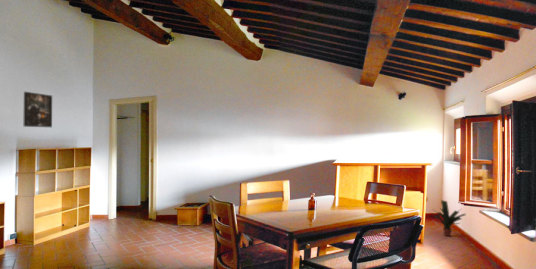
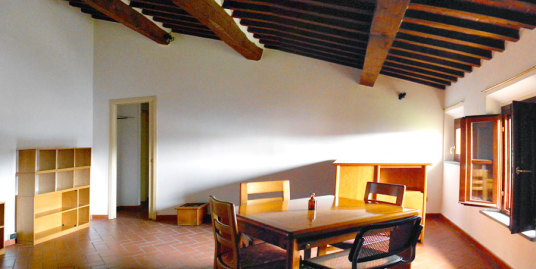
- potted plant [433,199,466,237]
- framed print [23,91,53,128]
